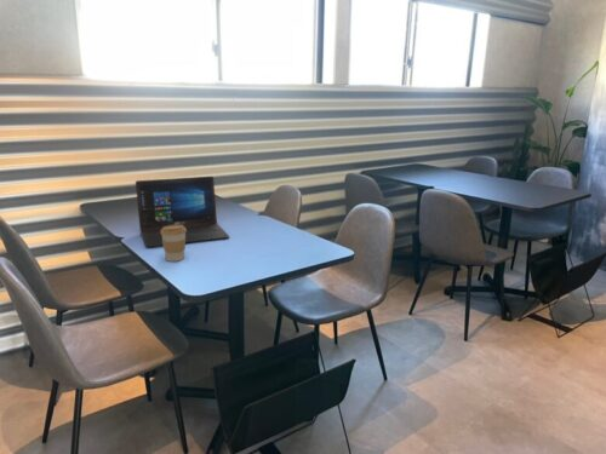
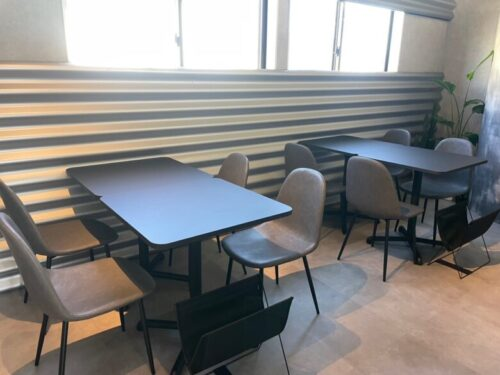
- laptop [135,176,230,248]
- coffee cup [161,225,187,263]
